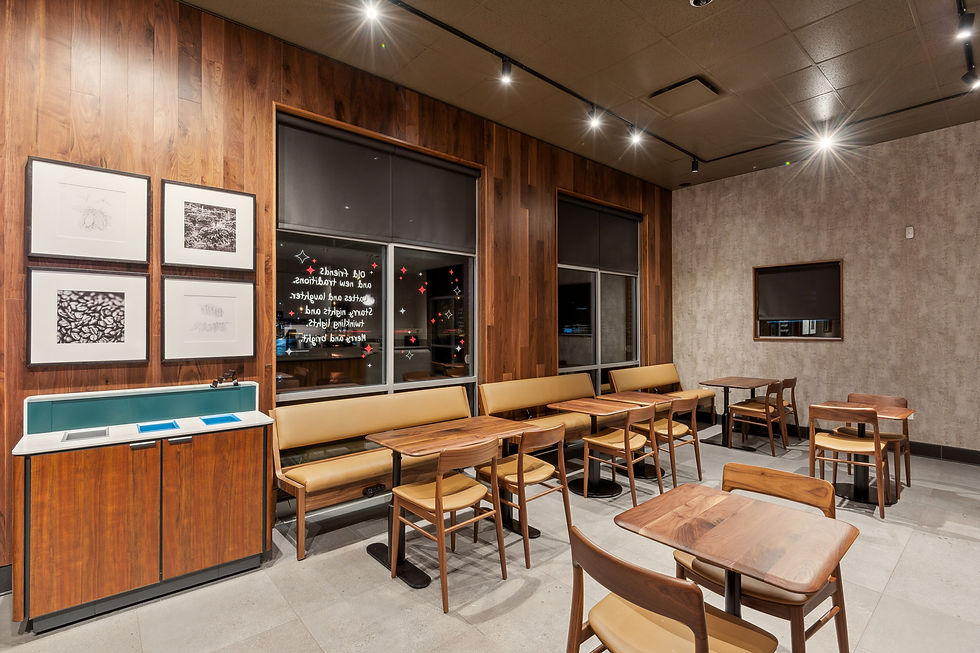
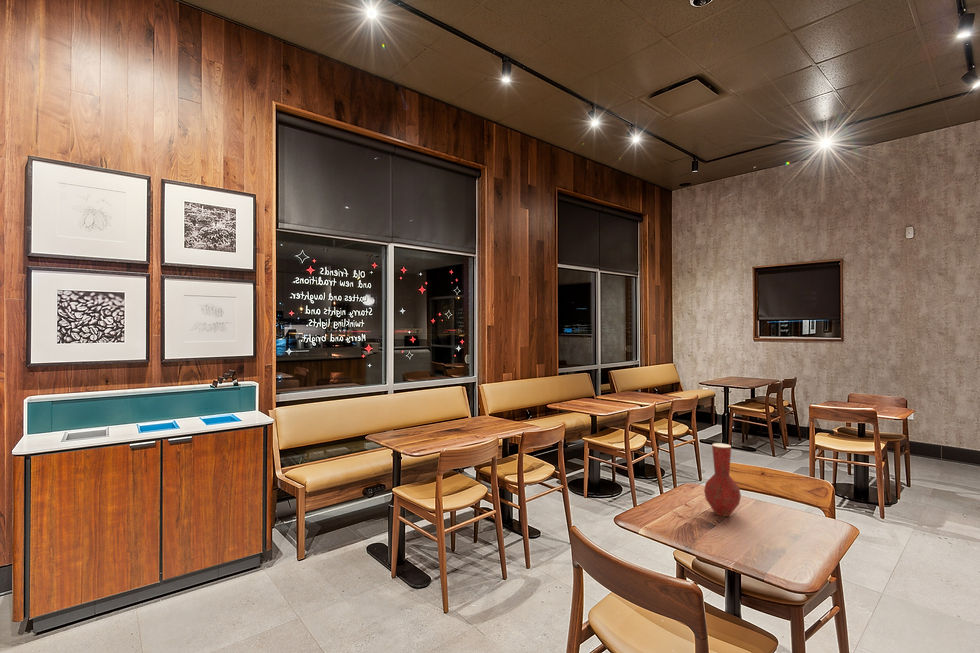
+ vase [703,442,742,518]
